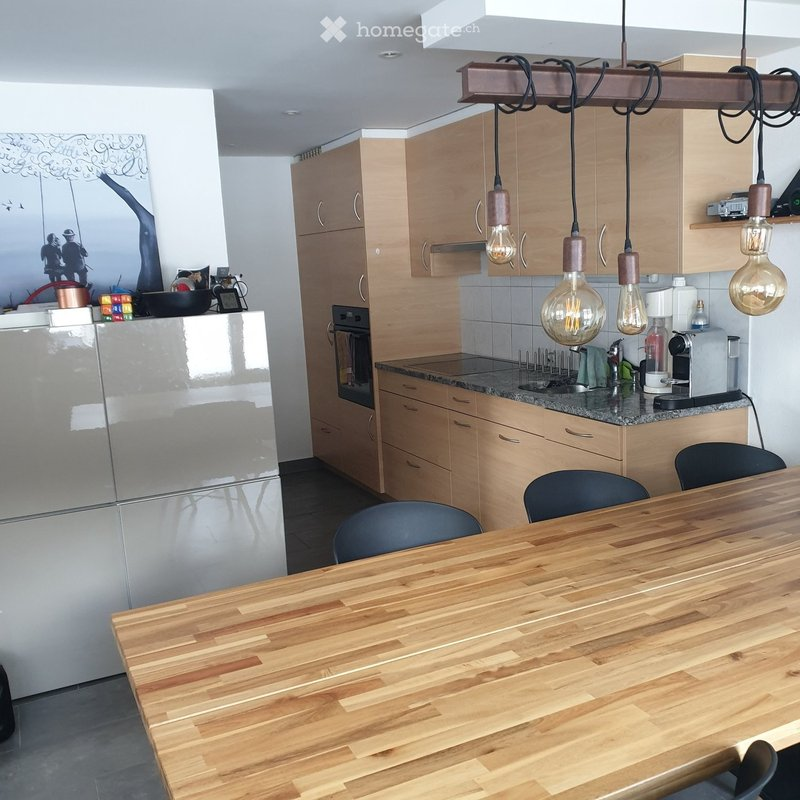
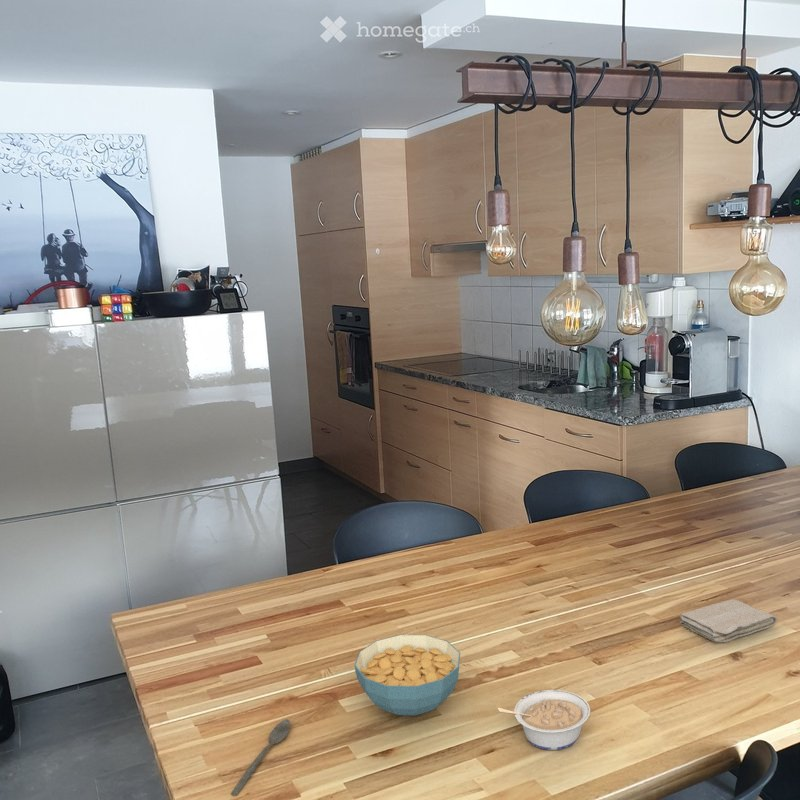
+ spoon [230,718,291,797]
+ washcloth [679,598,778,643]
+ cereal bowl [354,634,461,717]
+ legume [497,689,591,751]
